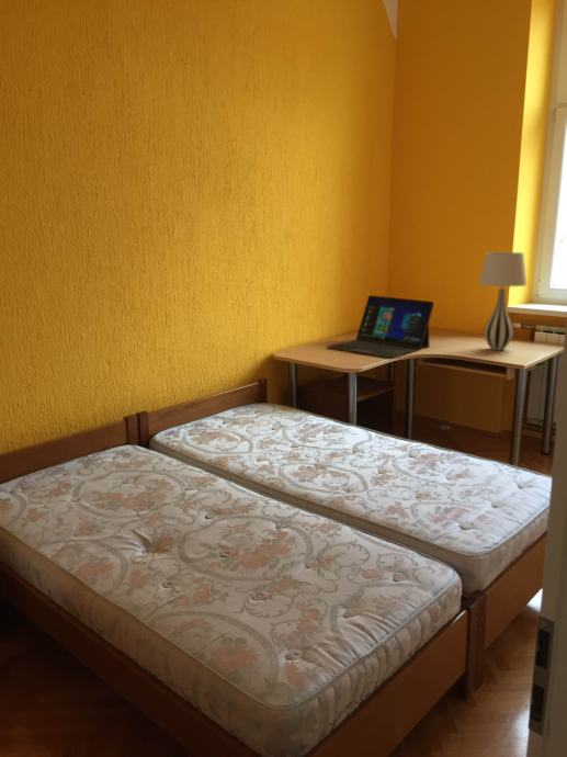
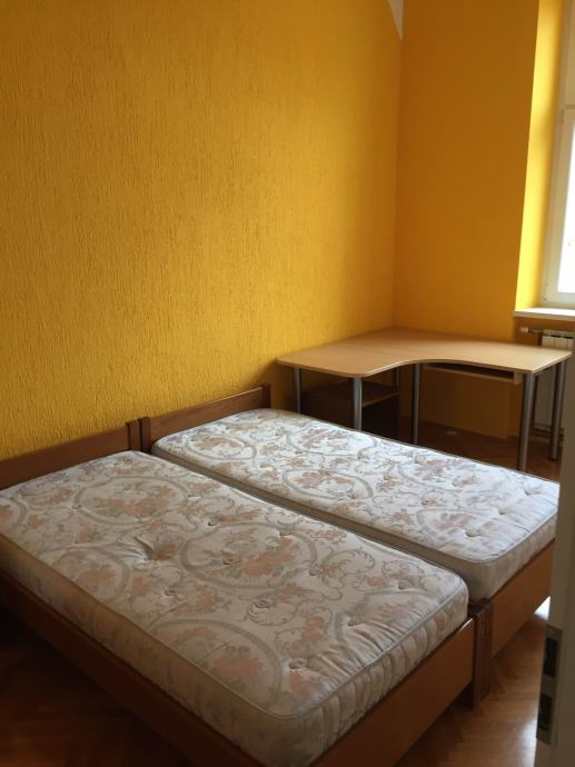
- laptop [326,294,435,359]
- table lamp [477,251,529,351]
